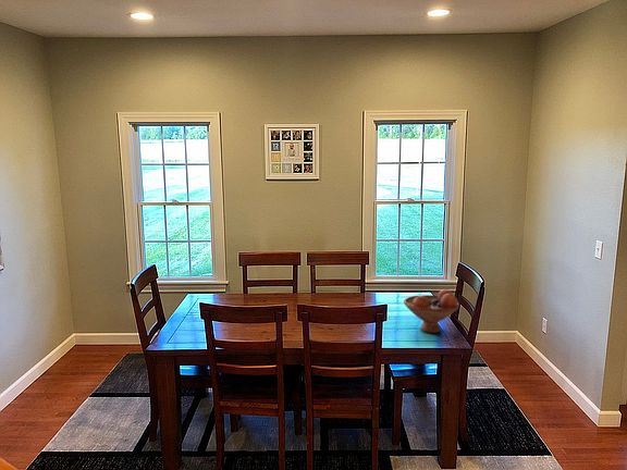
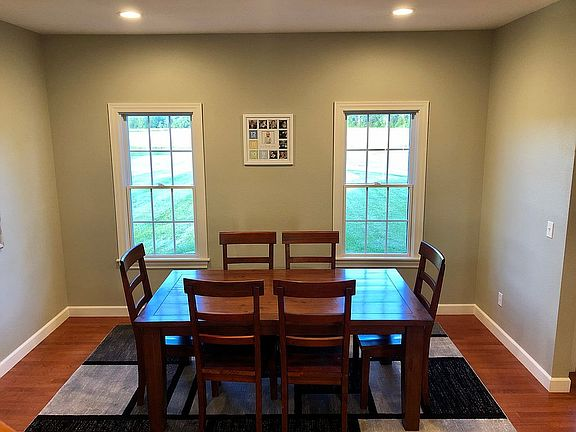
- fruit bowl [403,288,460,334]
